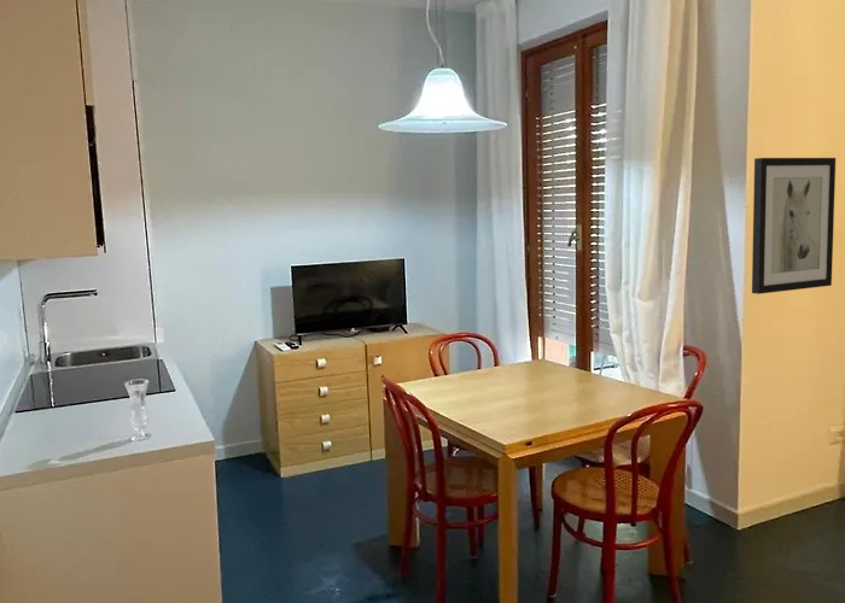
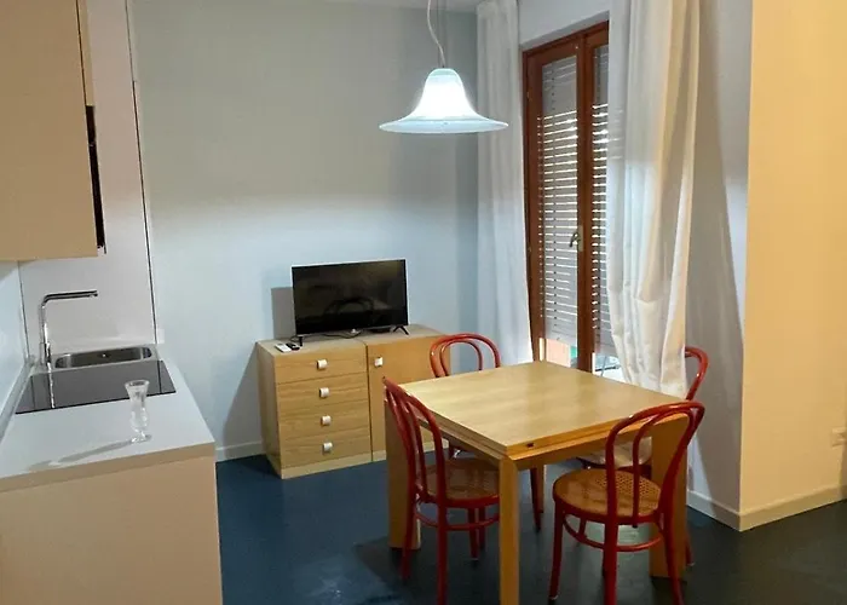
- wall art [751,157,837,295]
